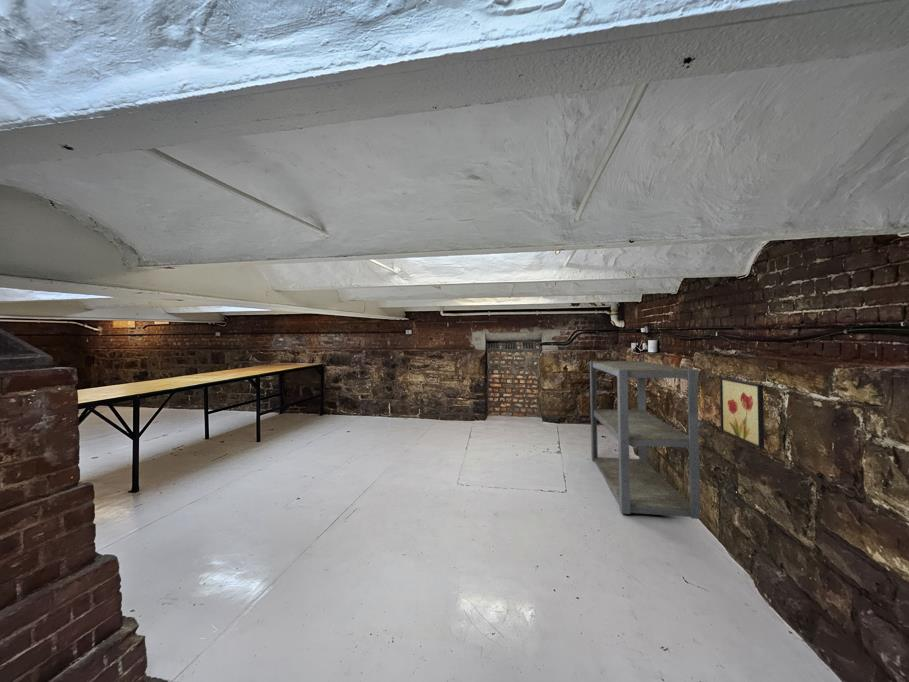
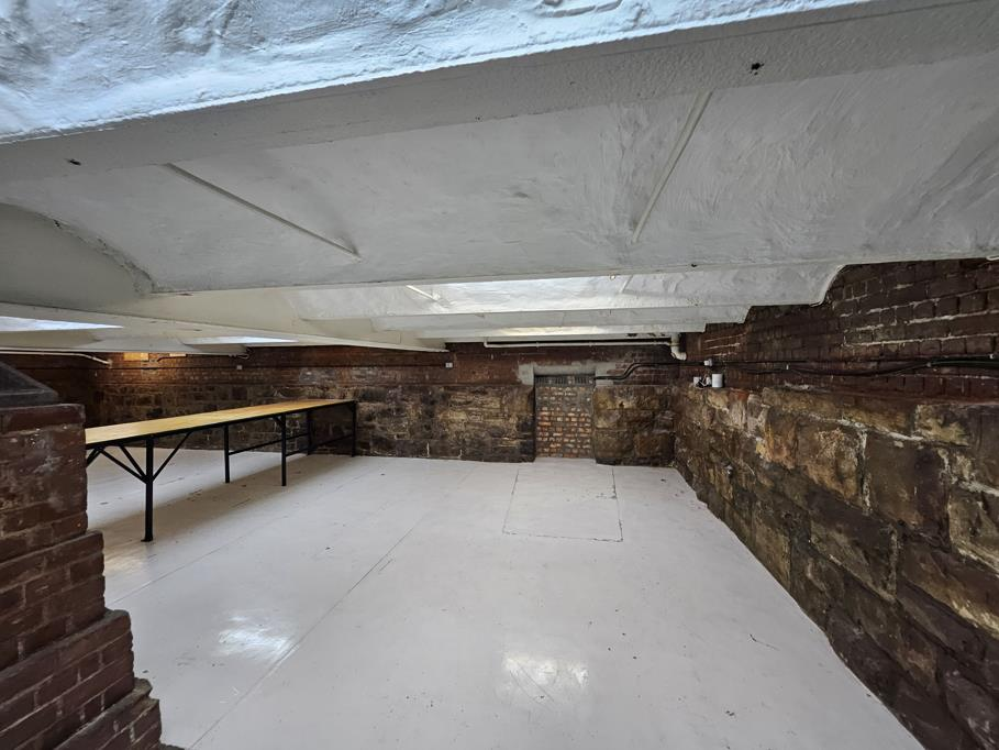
- wall art [719,377,765,450]
- shelving unit [589,360,701,520]
